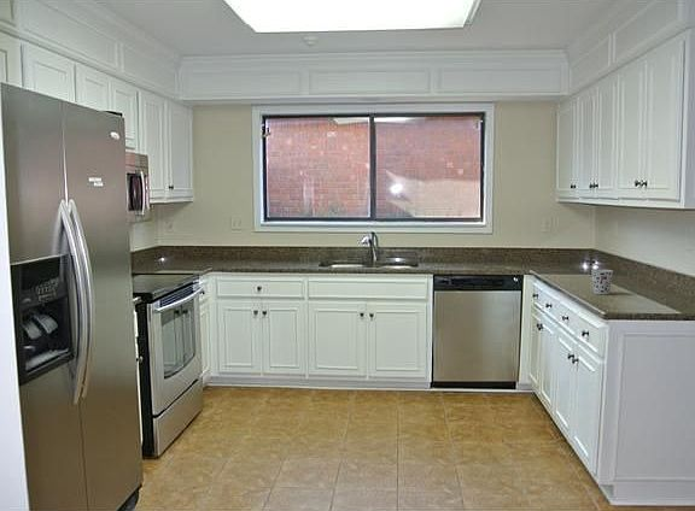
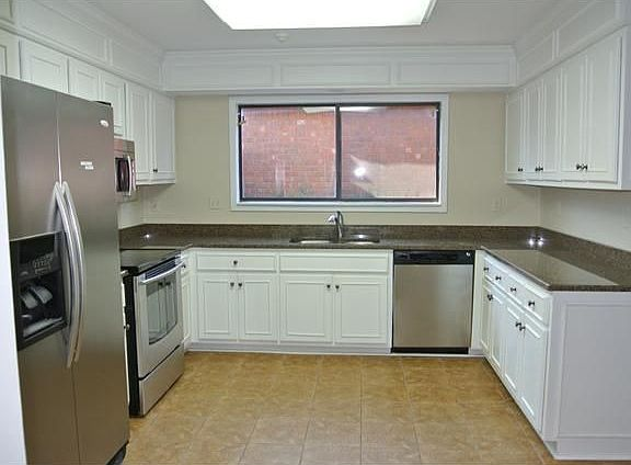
- cup [590,269,614,295]
